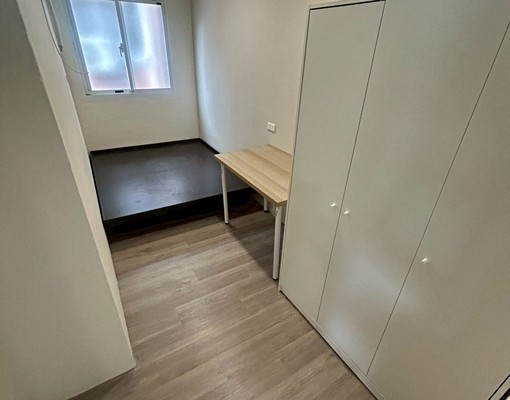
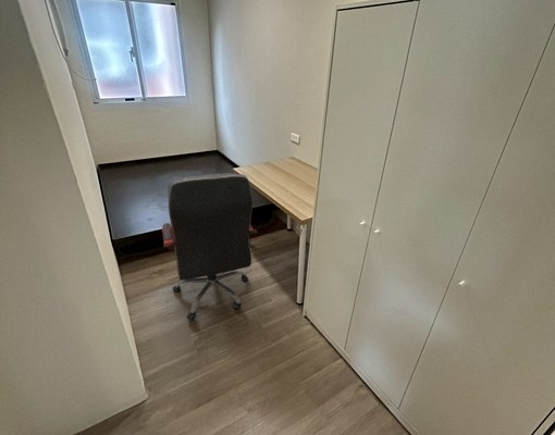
+ office chair [161,172,258,322]
